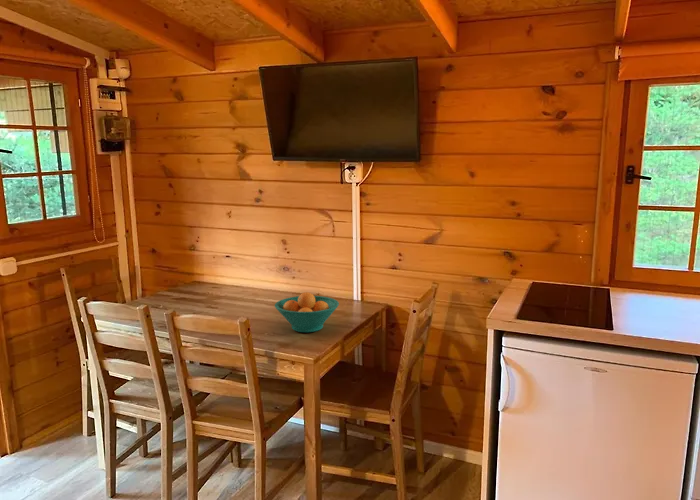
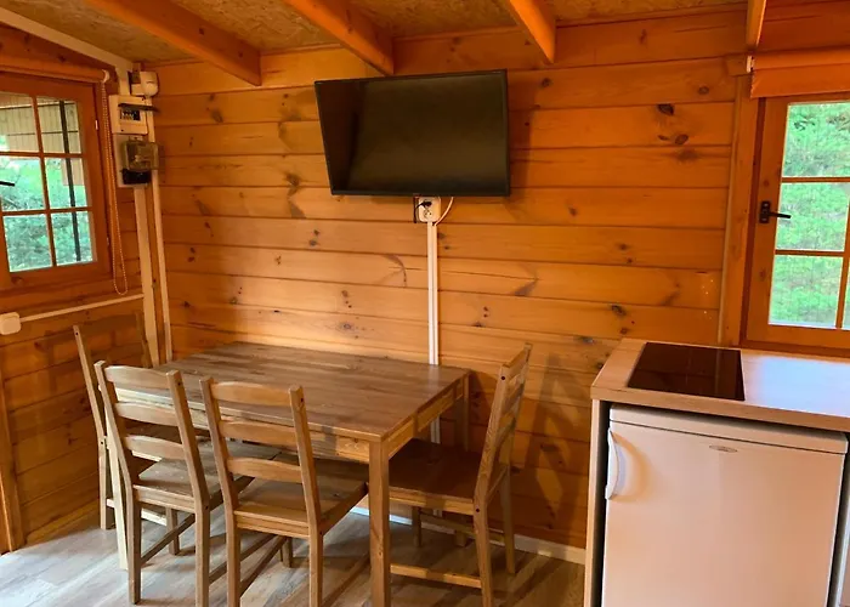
- fruit bowl [274,291,340,333]
